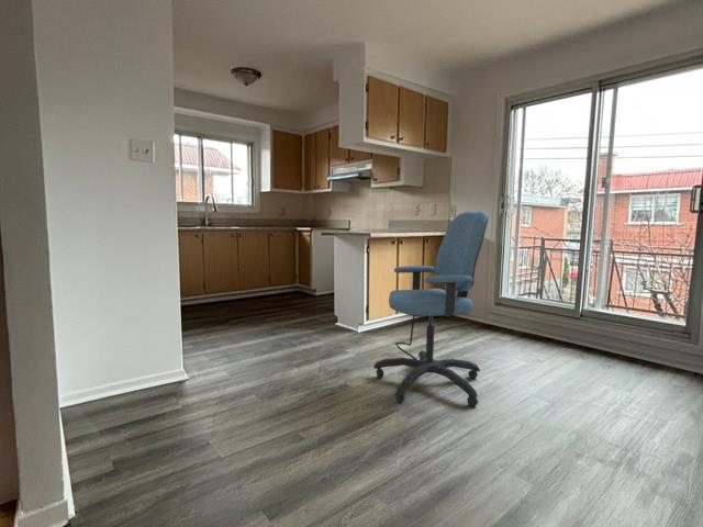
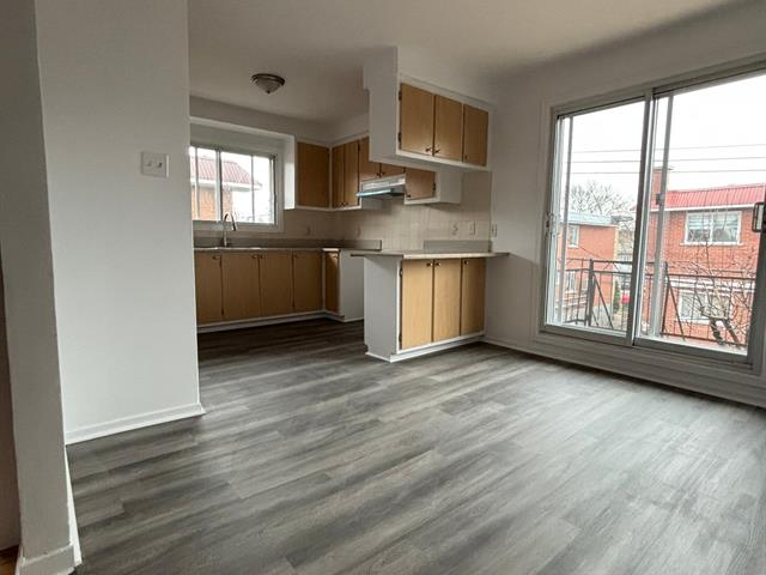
- office chair [372,210,490,407]
